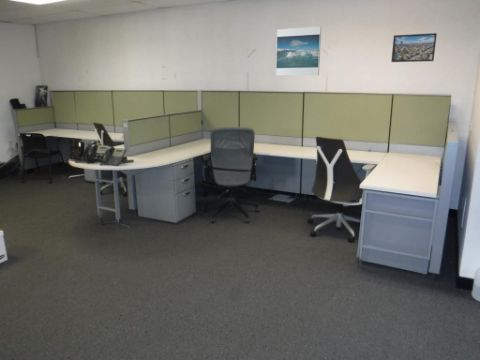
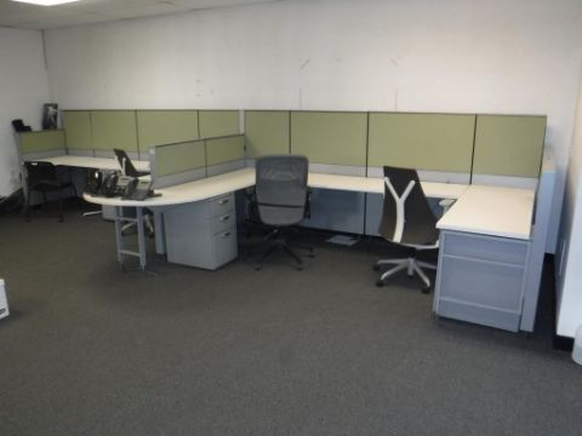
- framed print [390,32,438,63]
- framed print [275,26,322,77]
